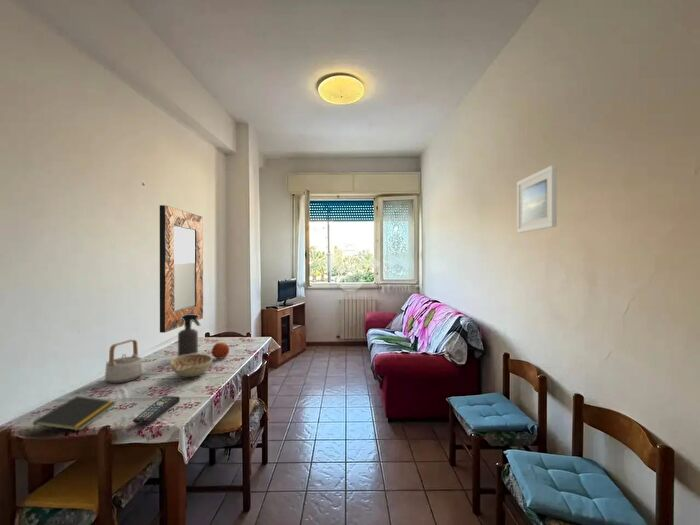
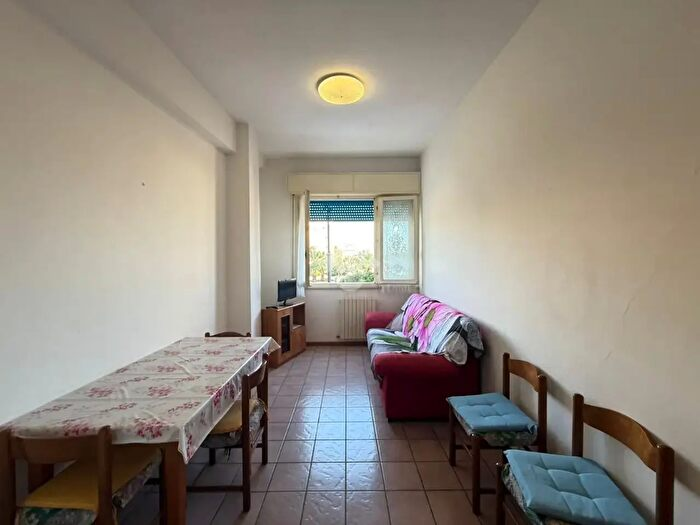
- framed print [516,164,558,234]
- teapot [104,339,143,384]
- remote control [132,395,181,425]
- home mirror [159,204,204,334]
- decorative bowl [169,352,213,378]
- fruit [211,342,230,360]
- spray bottle [177,314,201,357]
- notepad [31,395,117,435]
